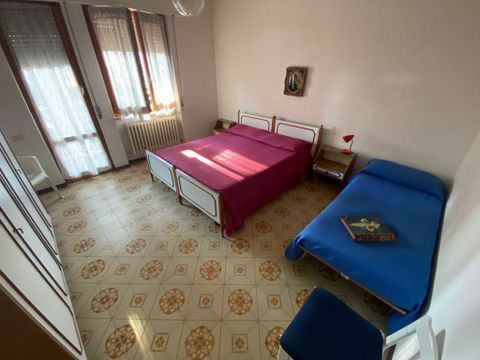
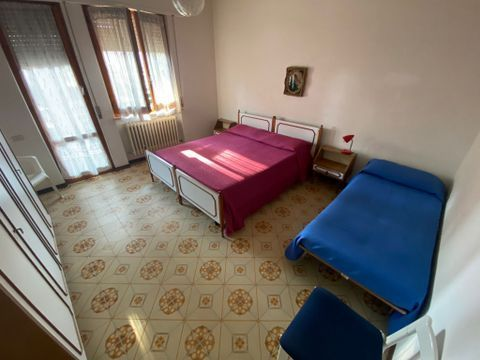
- book [339,215,397,242]
